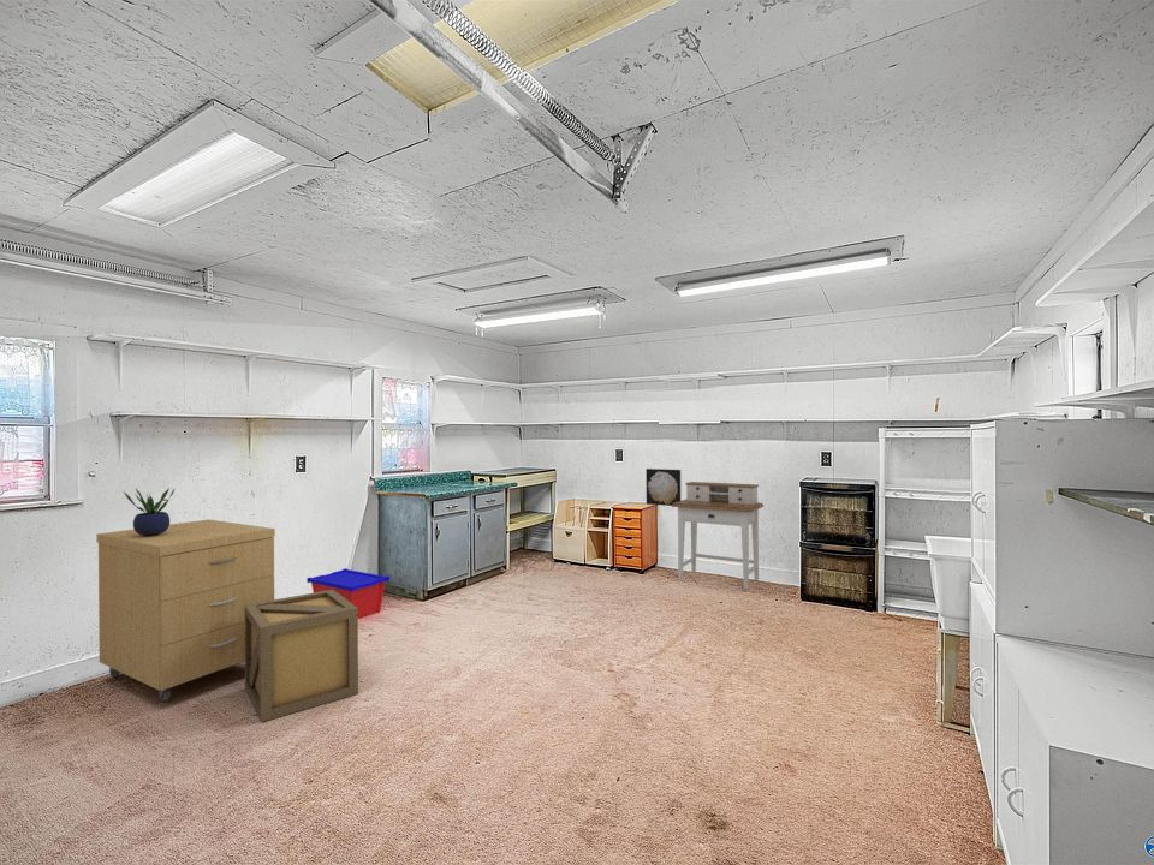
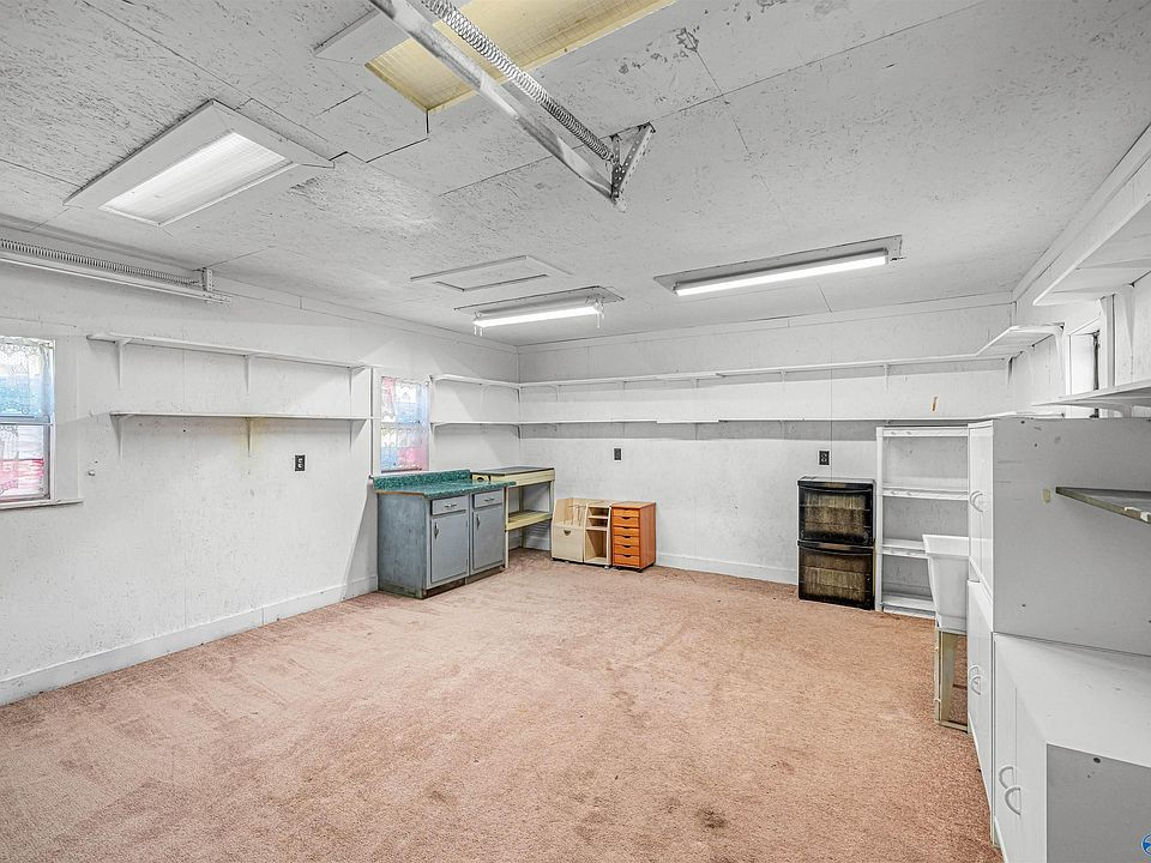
- potted plant [123,487,176,536]
- desk [671,481,765,591]
- storage cabinet [95,519,276,703]
- wooden crate [244,590,359,723]
- storage bin [305,567,391,620]
- wall art [644,467,682,507]
